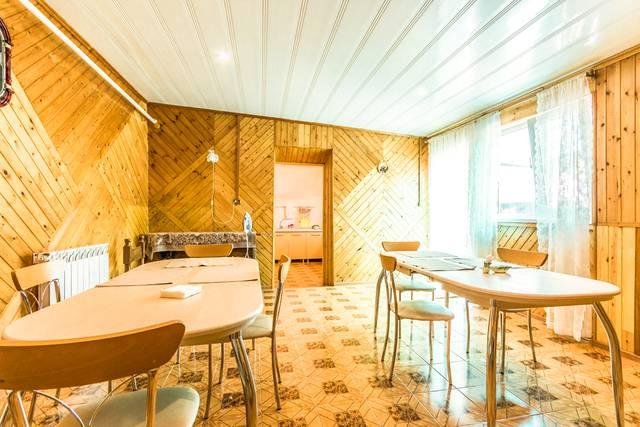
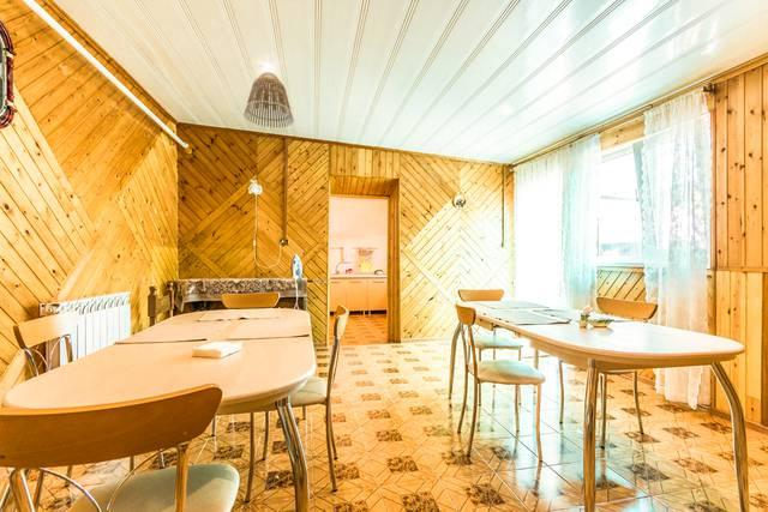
+ lamp shade [242,71,295,129]
